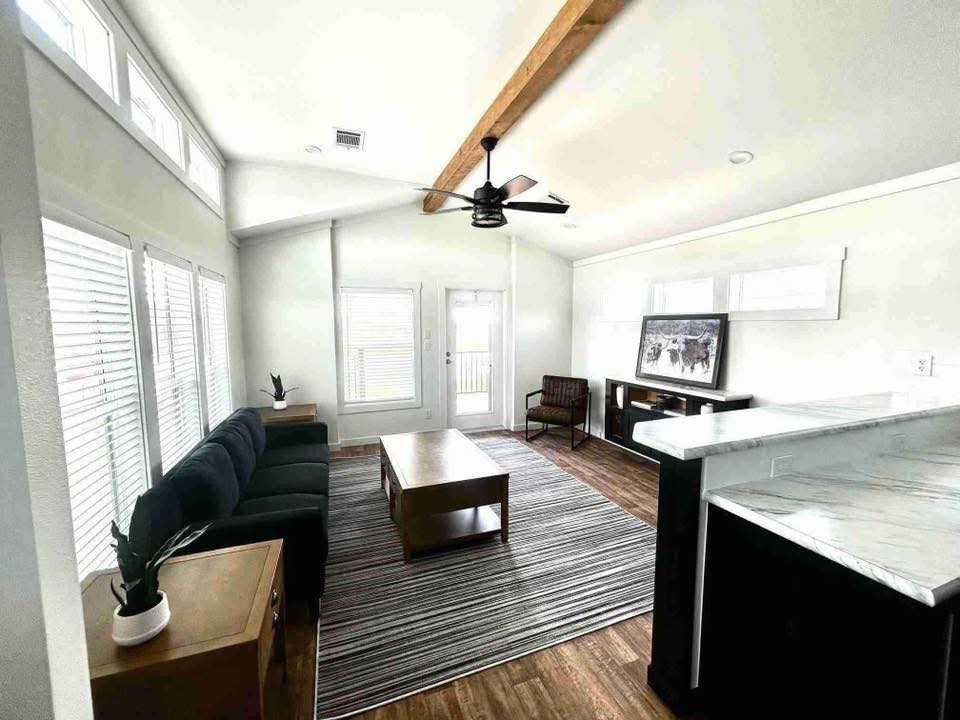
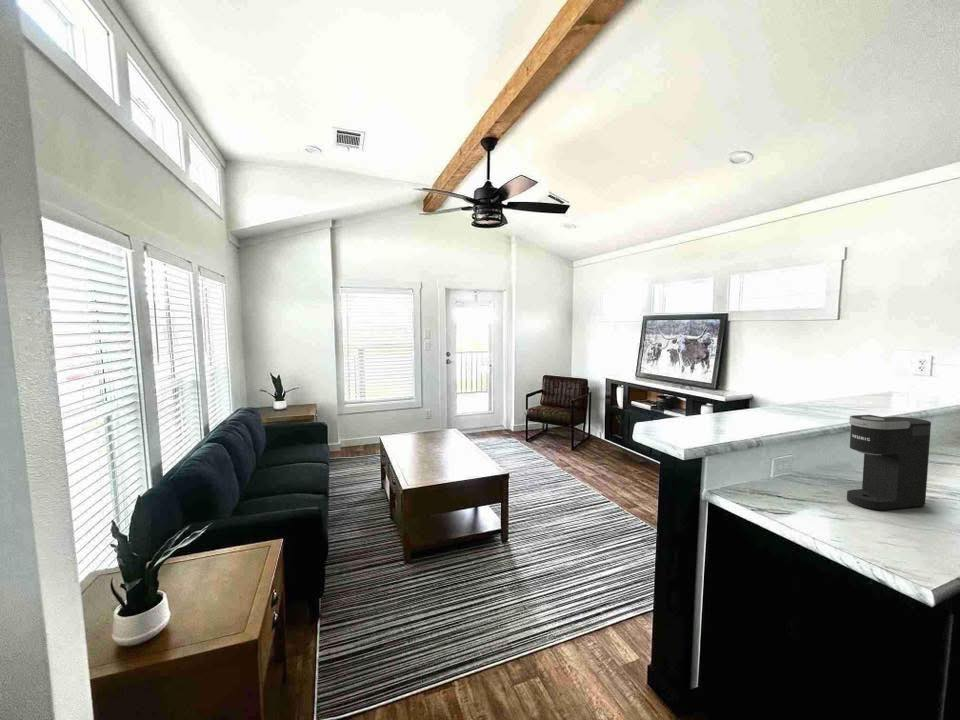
+ coffee maker [846,414,932,511]
